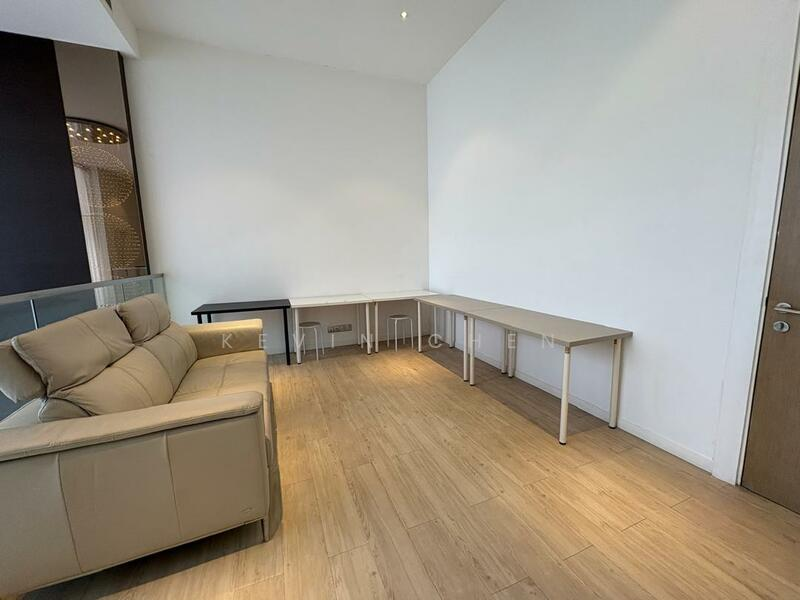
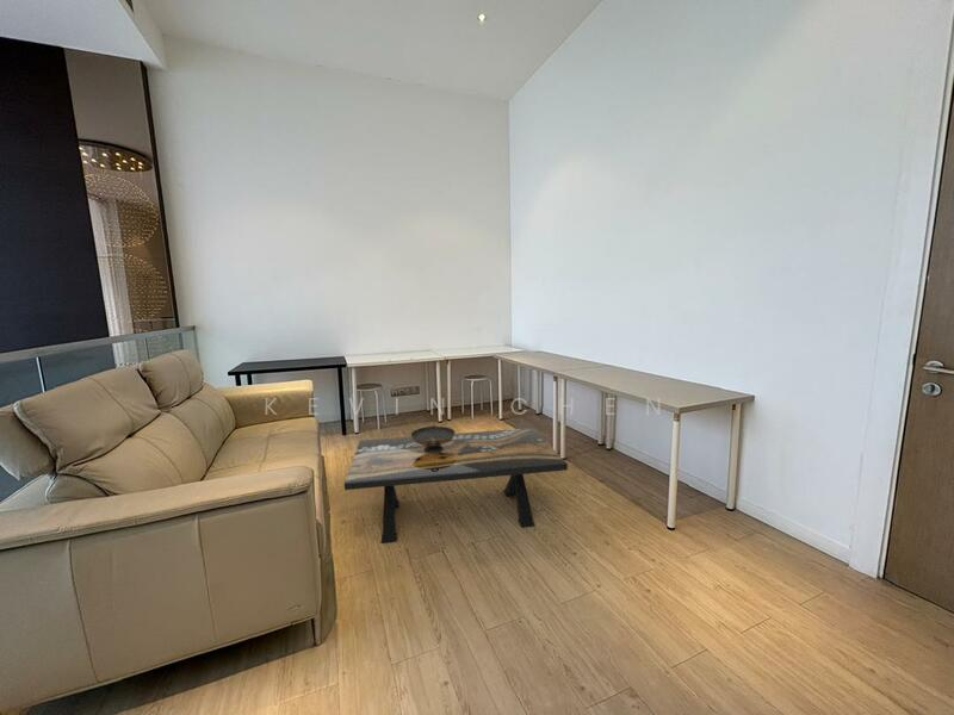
+ coffee table [343,427,569,545]
+ decorative bowl [409,423,457,453]
